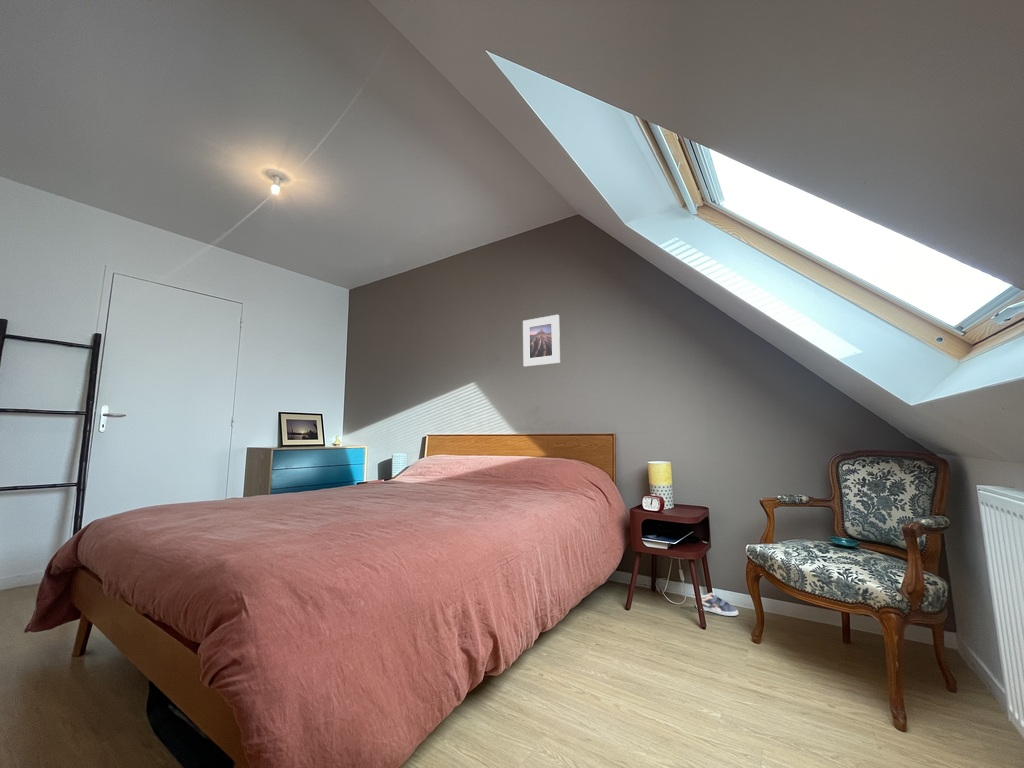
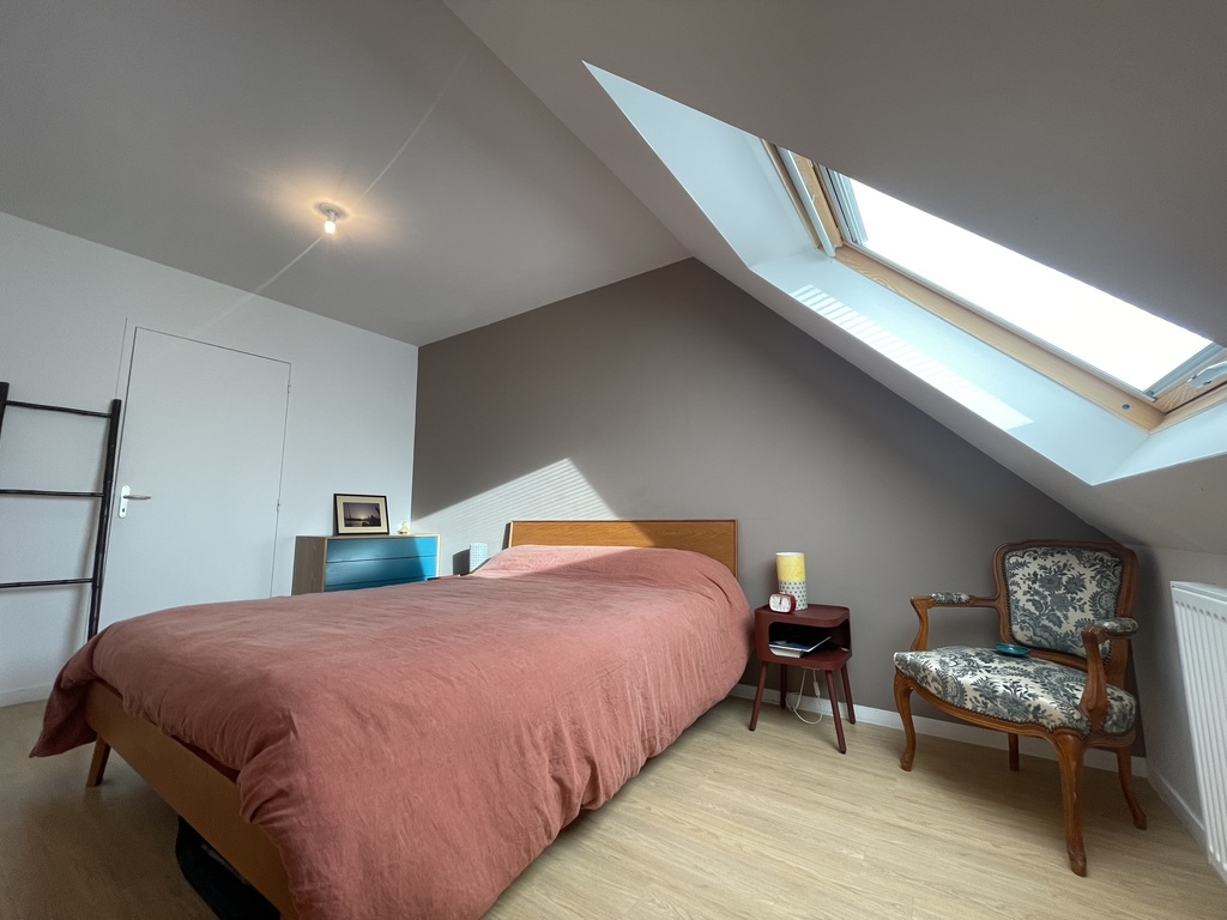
- sneaker [695,592,739,617]
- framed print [522,314,561,367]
